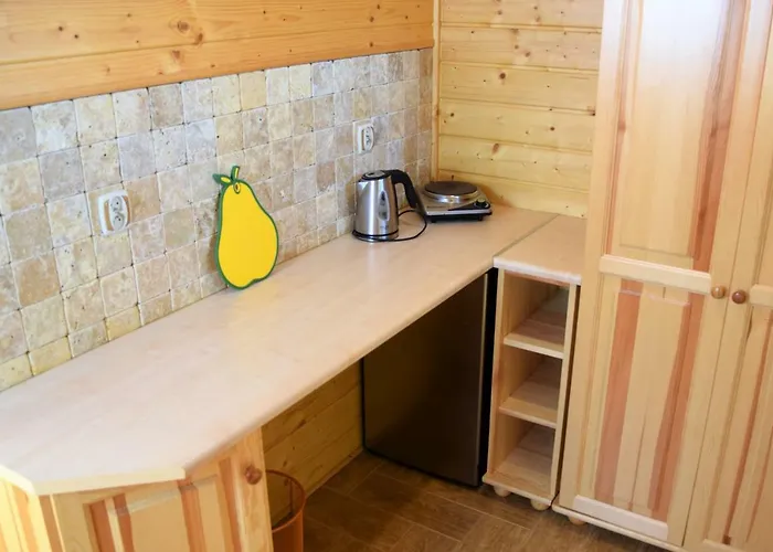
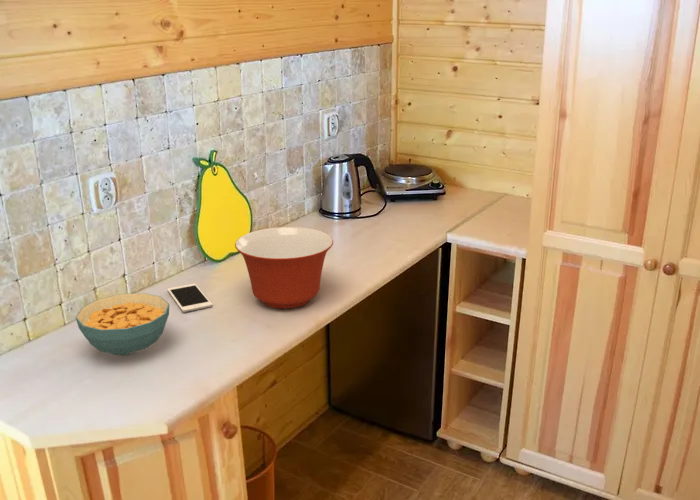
+ cereal bowl [75,292,170,357]
+ cell phone [166,283,213,313]
+ mixing bowl [234,226,334,309]
